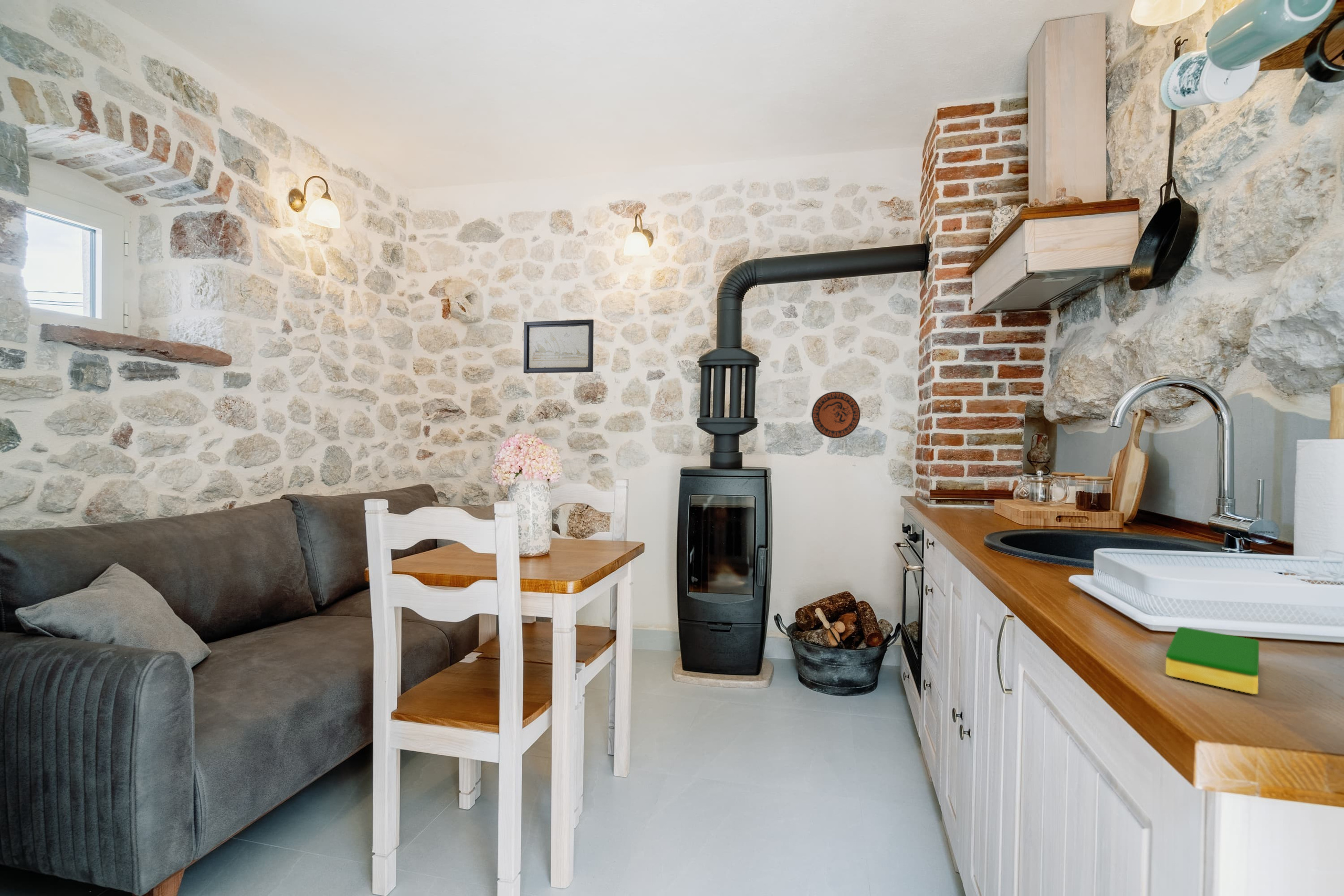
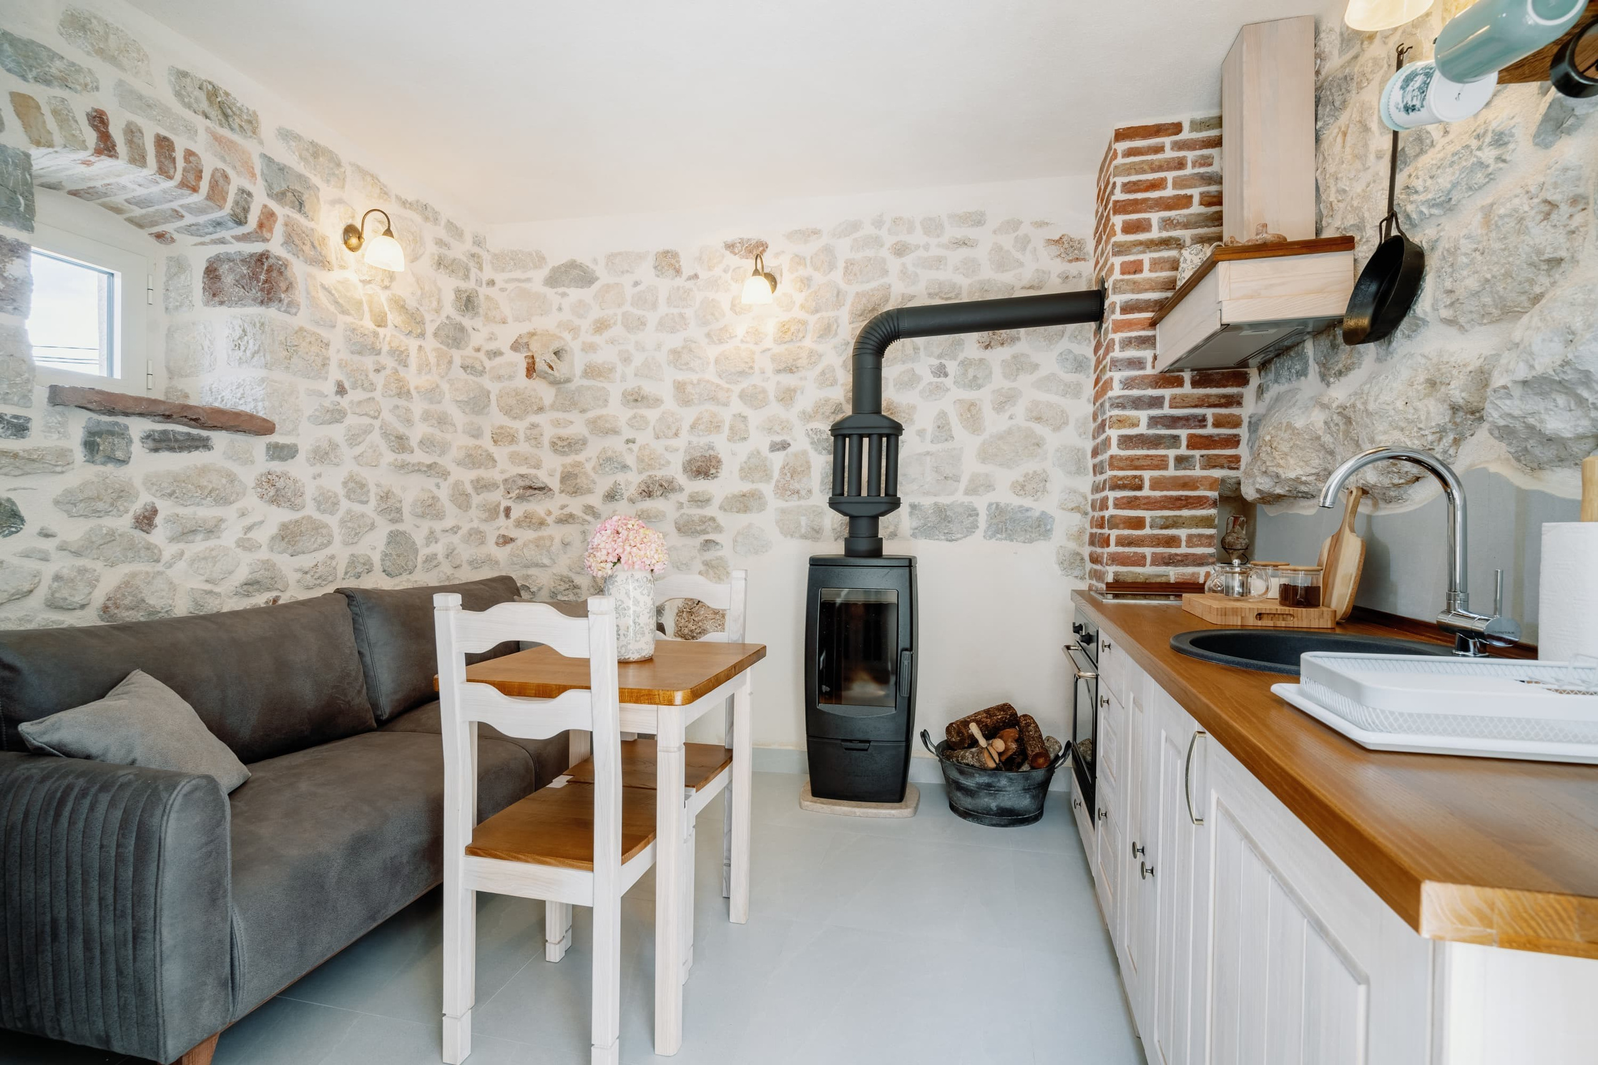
- wall art [523,319,594,374]
- dish sponge [1165,626,1259,695]
- decorative plate [811,391,861,439]
